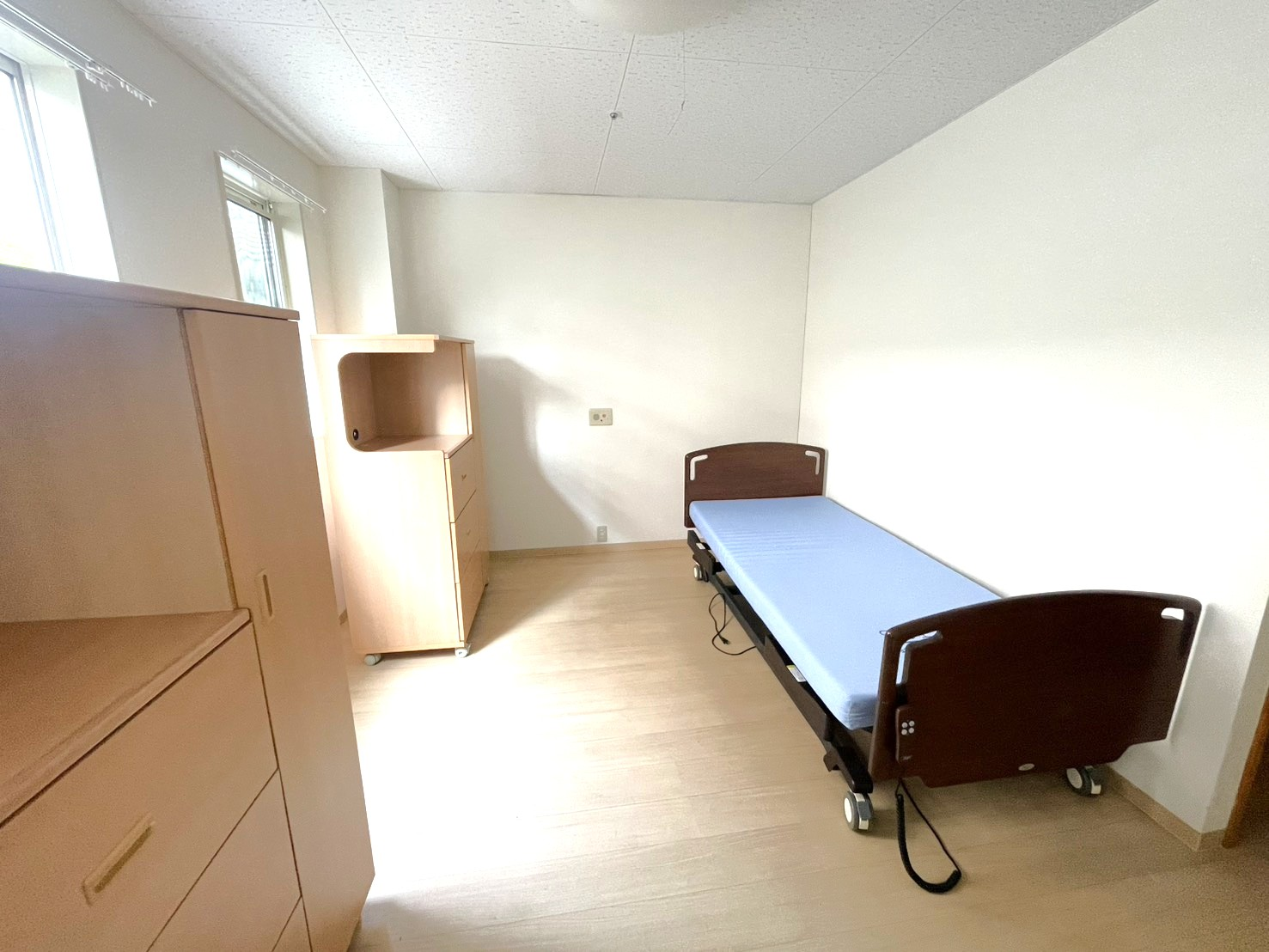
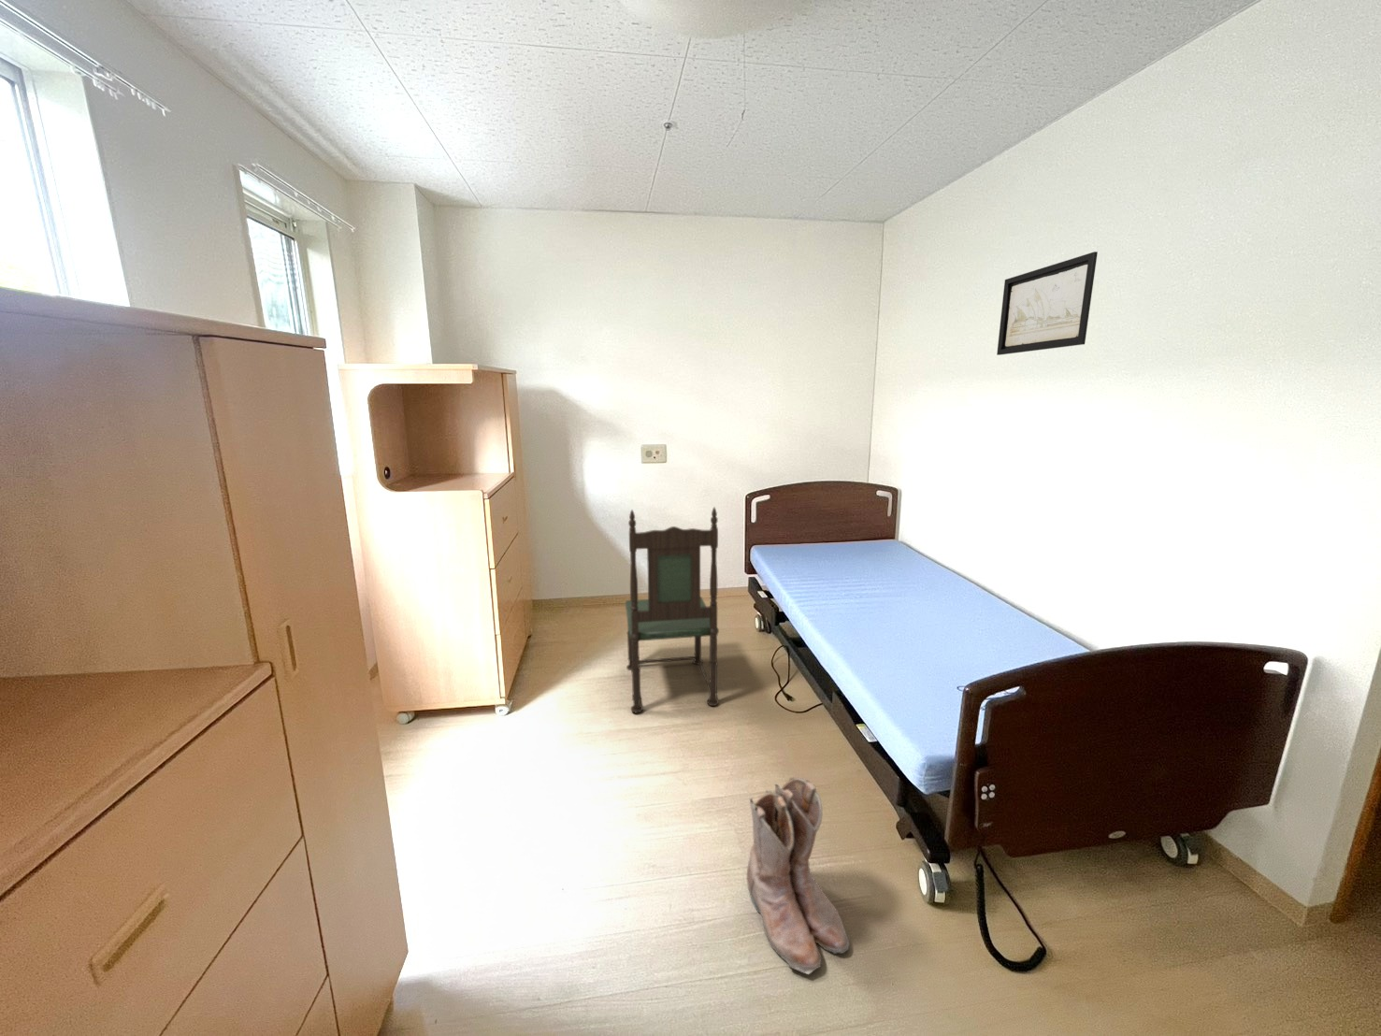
+ boots [747,776,851,975]
+ wall art [996,250,1099,356]
+ dining chair [625,506,720,714]
